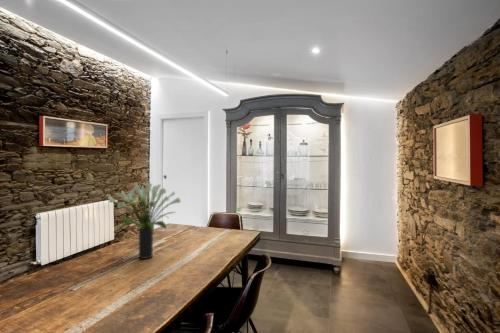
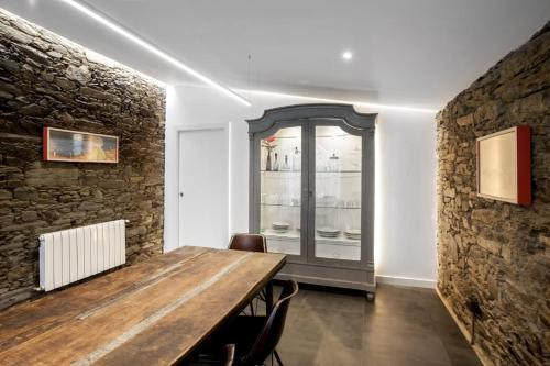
- potted plant [108,181,182,260]
